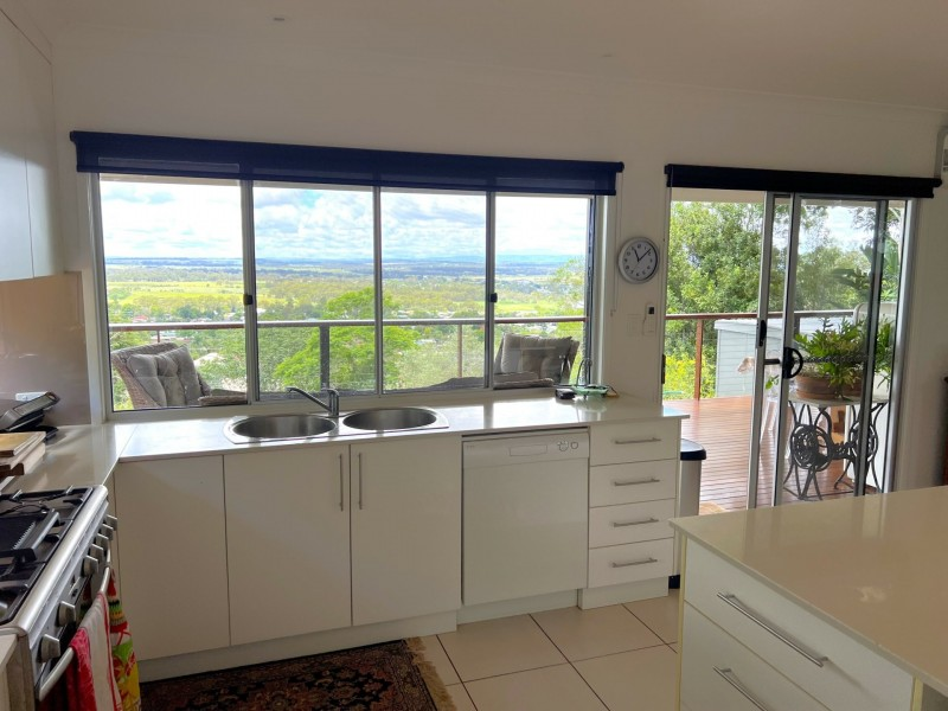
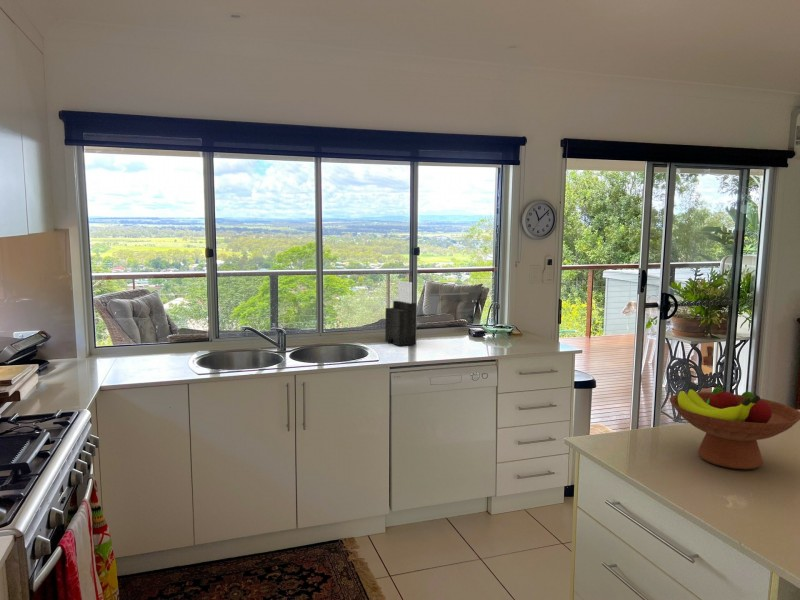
+ knife block [384,280,417,347]
+ fruit bowl [669,386,800,470]
